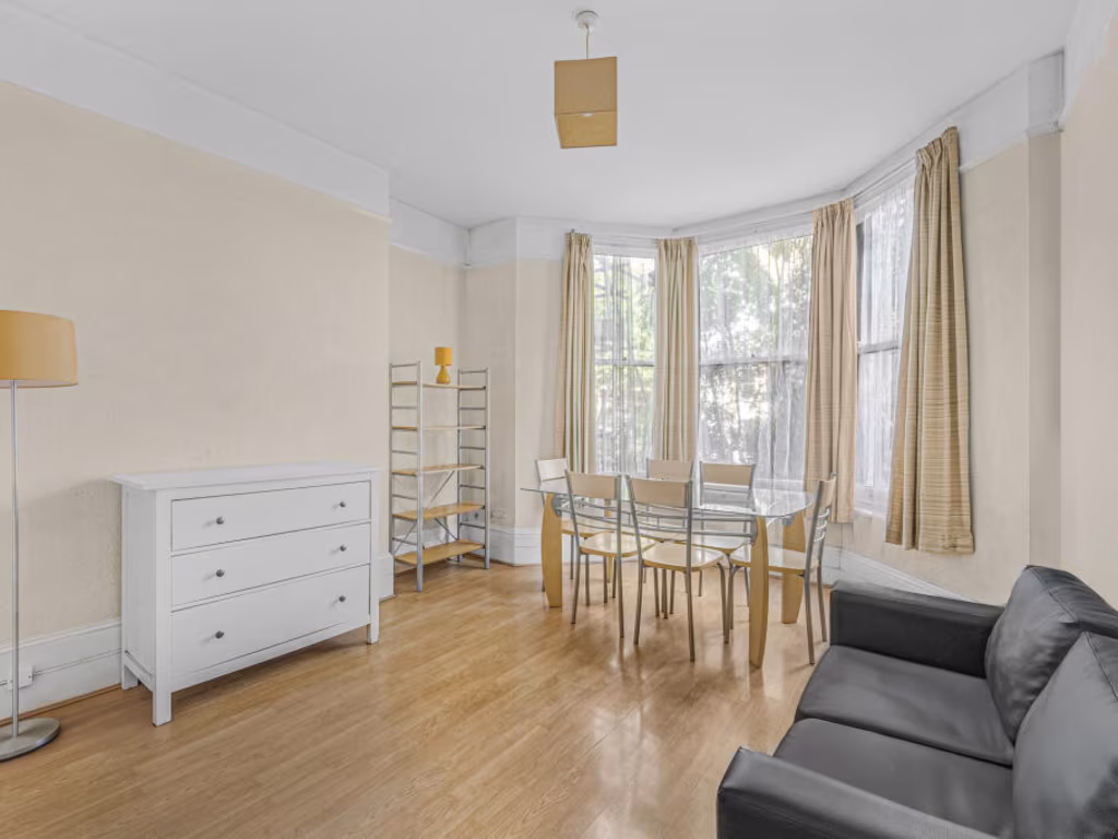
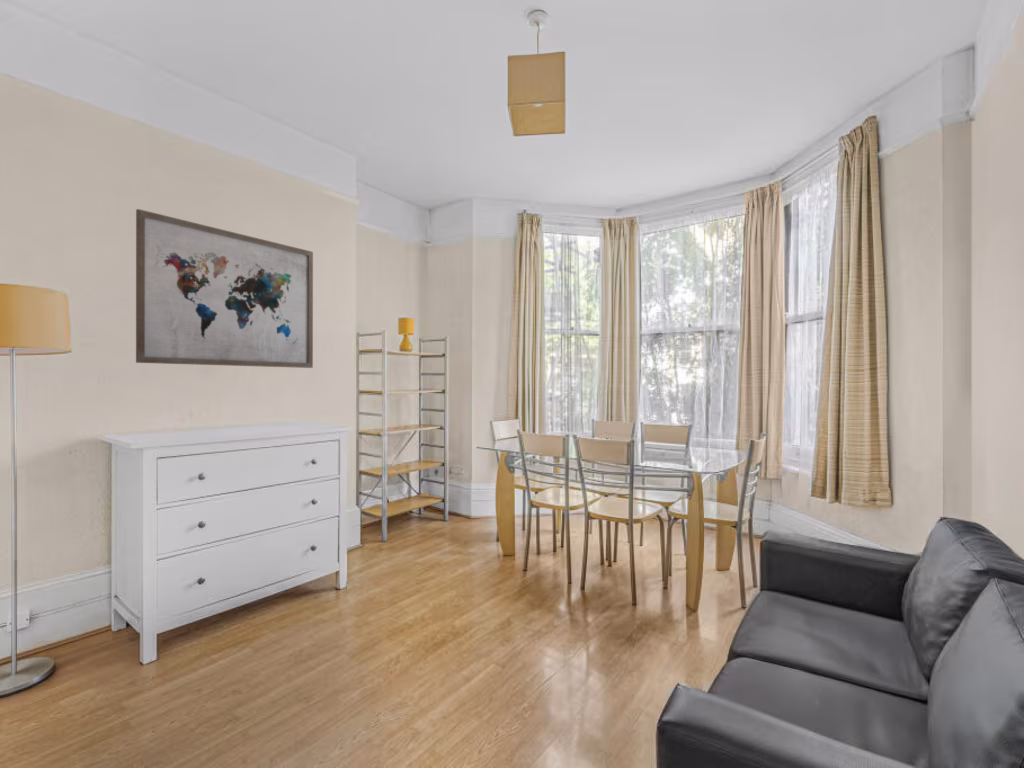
+ wall art [135,208,314,369]
